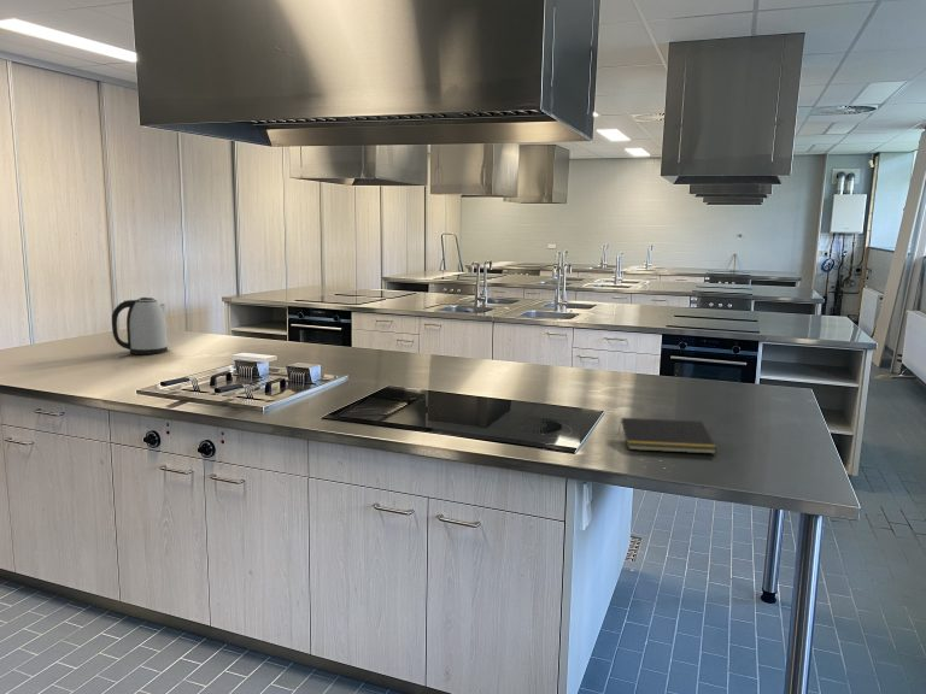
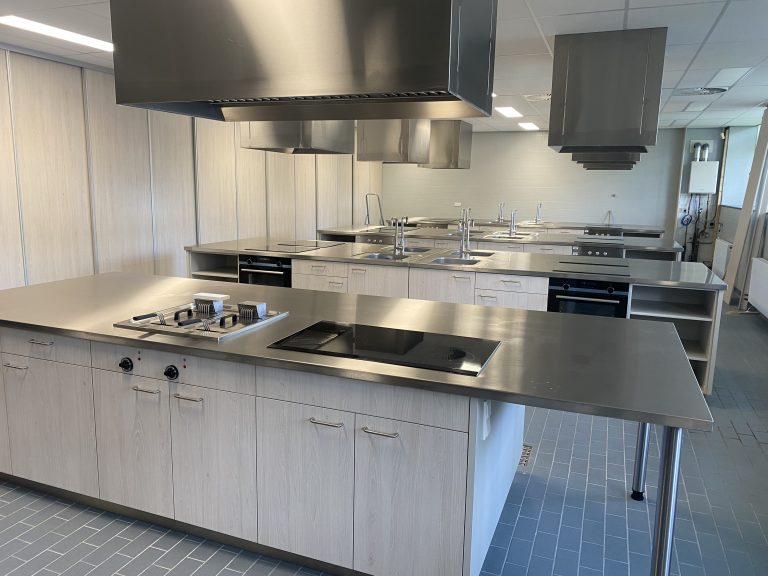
- notepad [617,417,717,455]
- kettle [111,296,169,355]
